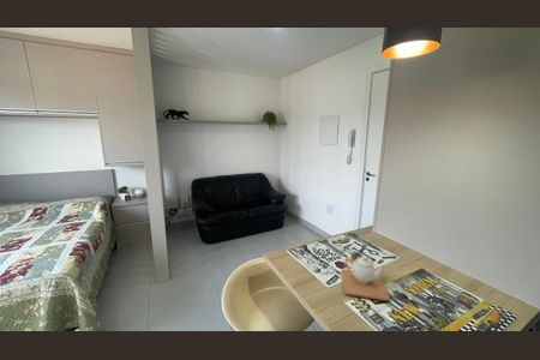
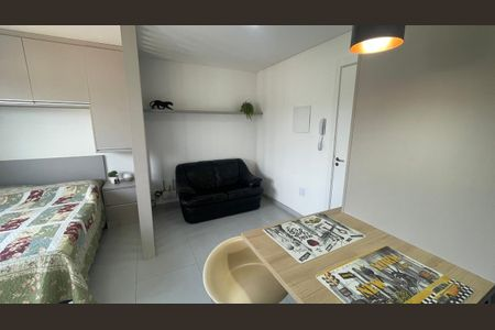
- teapot [341,254,390,302]
